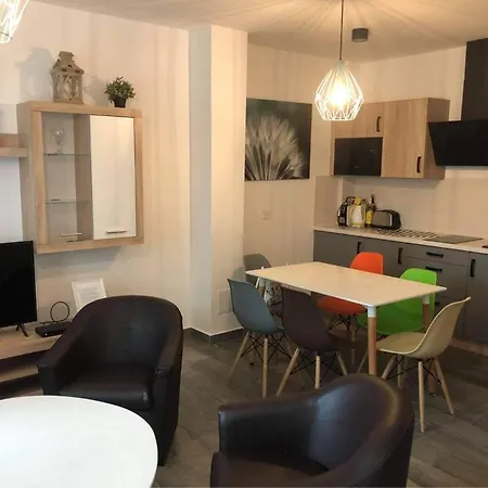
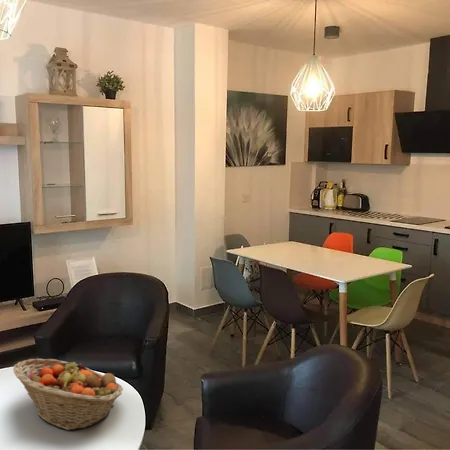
+ fruit basket [12,358,124,431]
